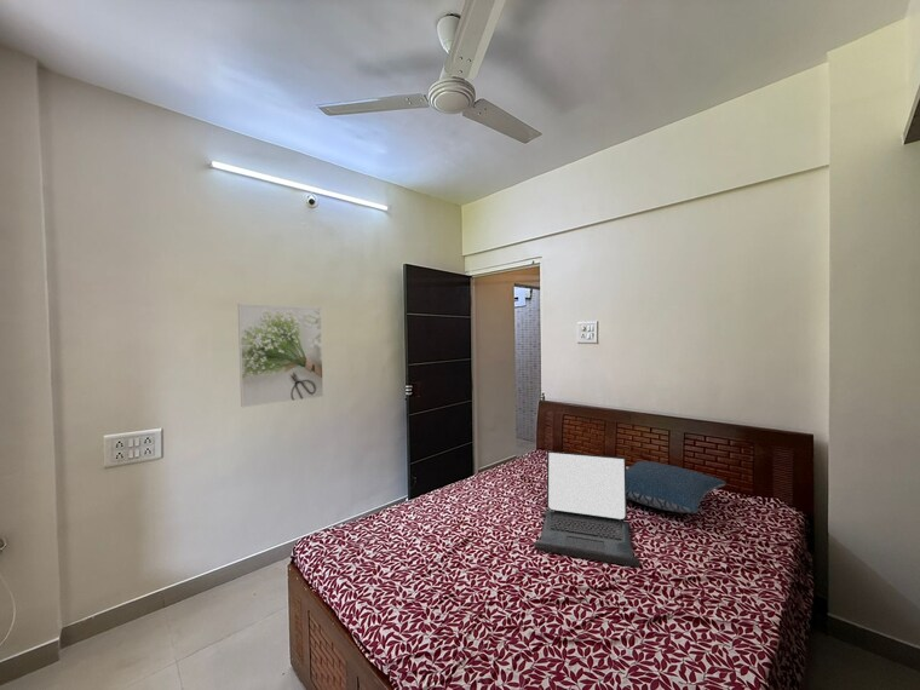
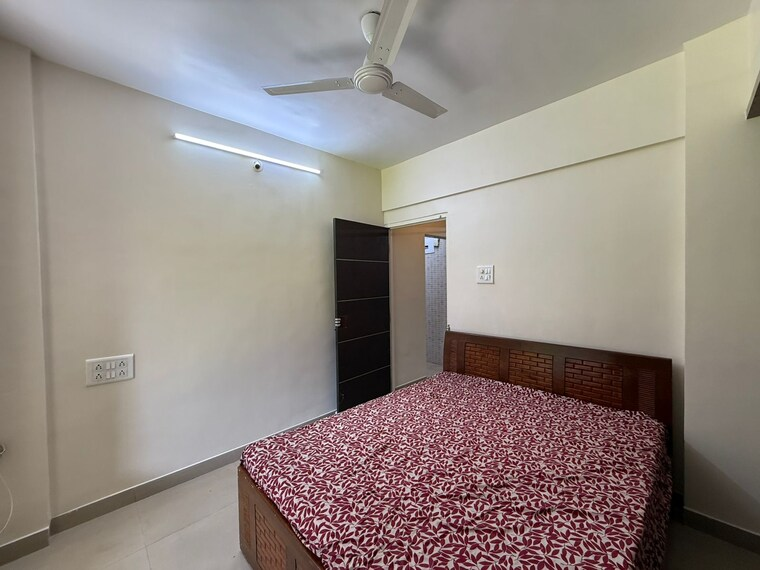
- laptop [533,450,642,568]
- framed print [237,303,324,408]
- pillow [626,460,728,514]
